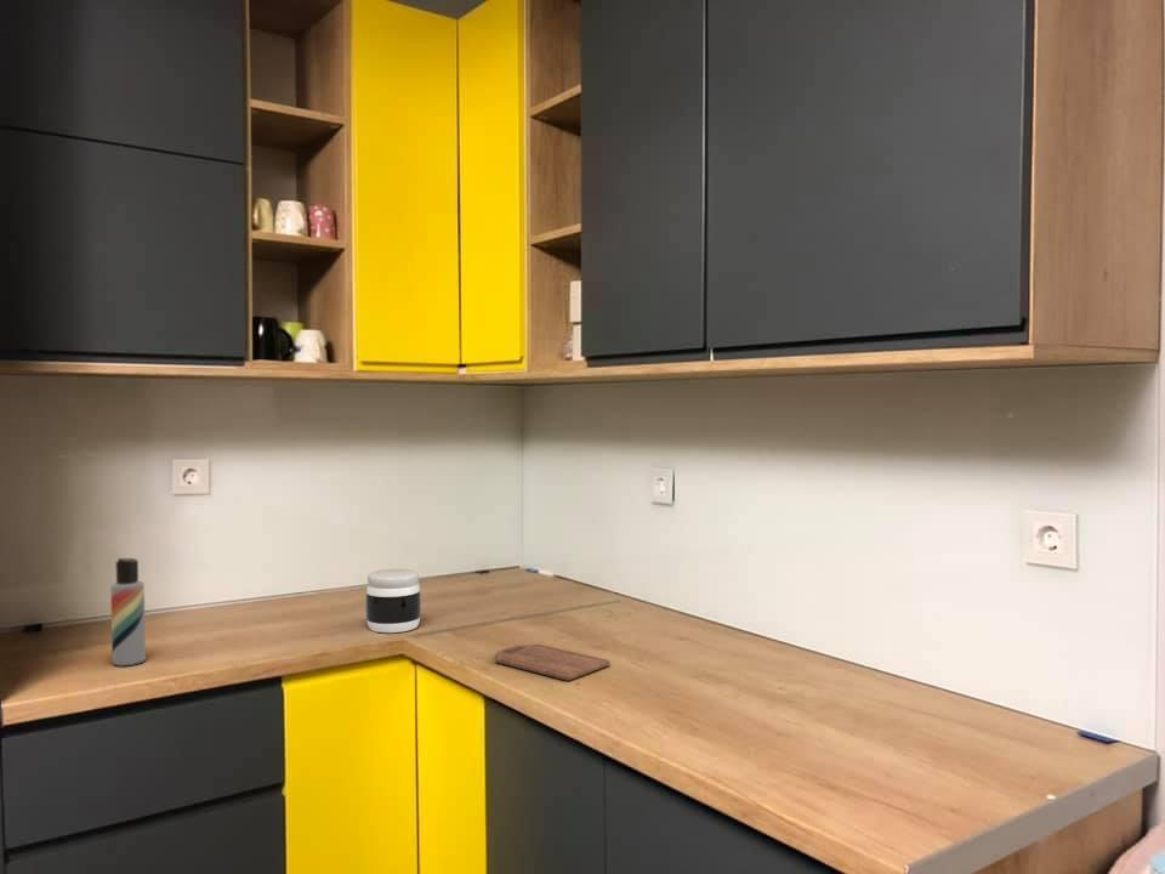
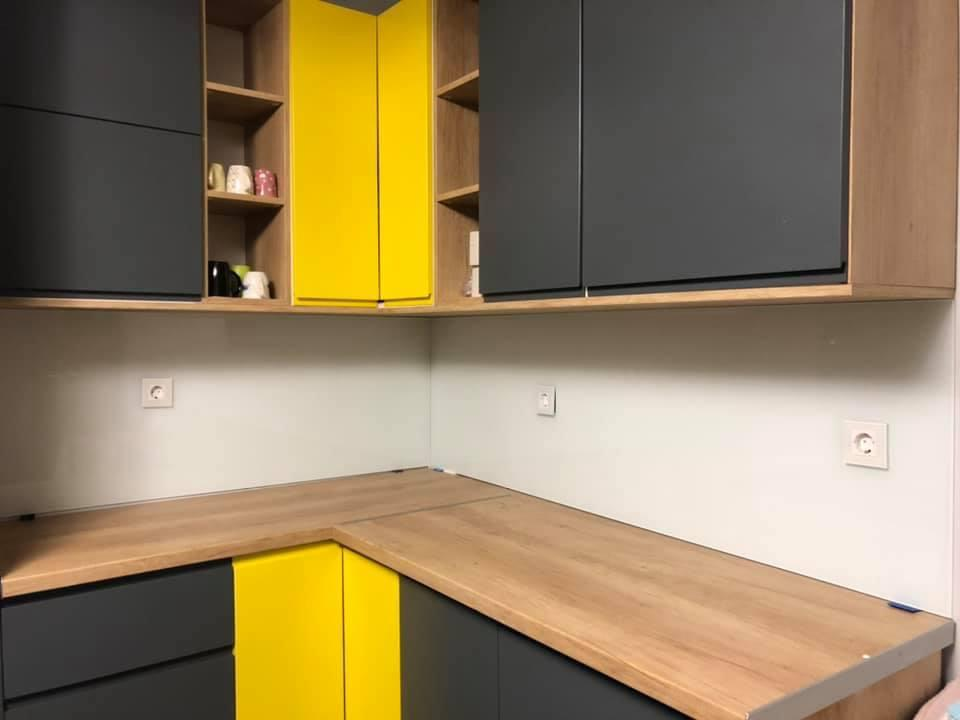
- jar [365,568,422,634]
- cutting board [494,643,612,682]
- lotion bottle [109,557,147,666]
